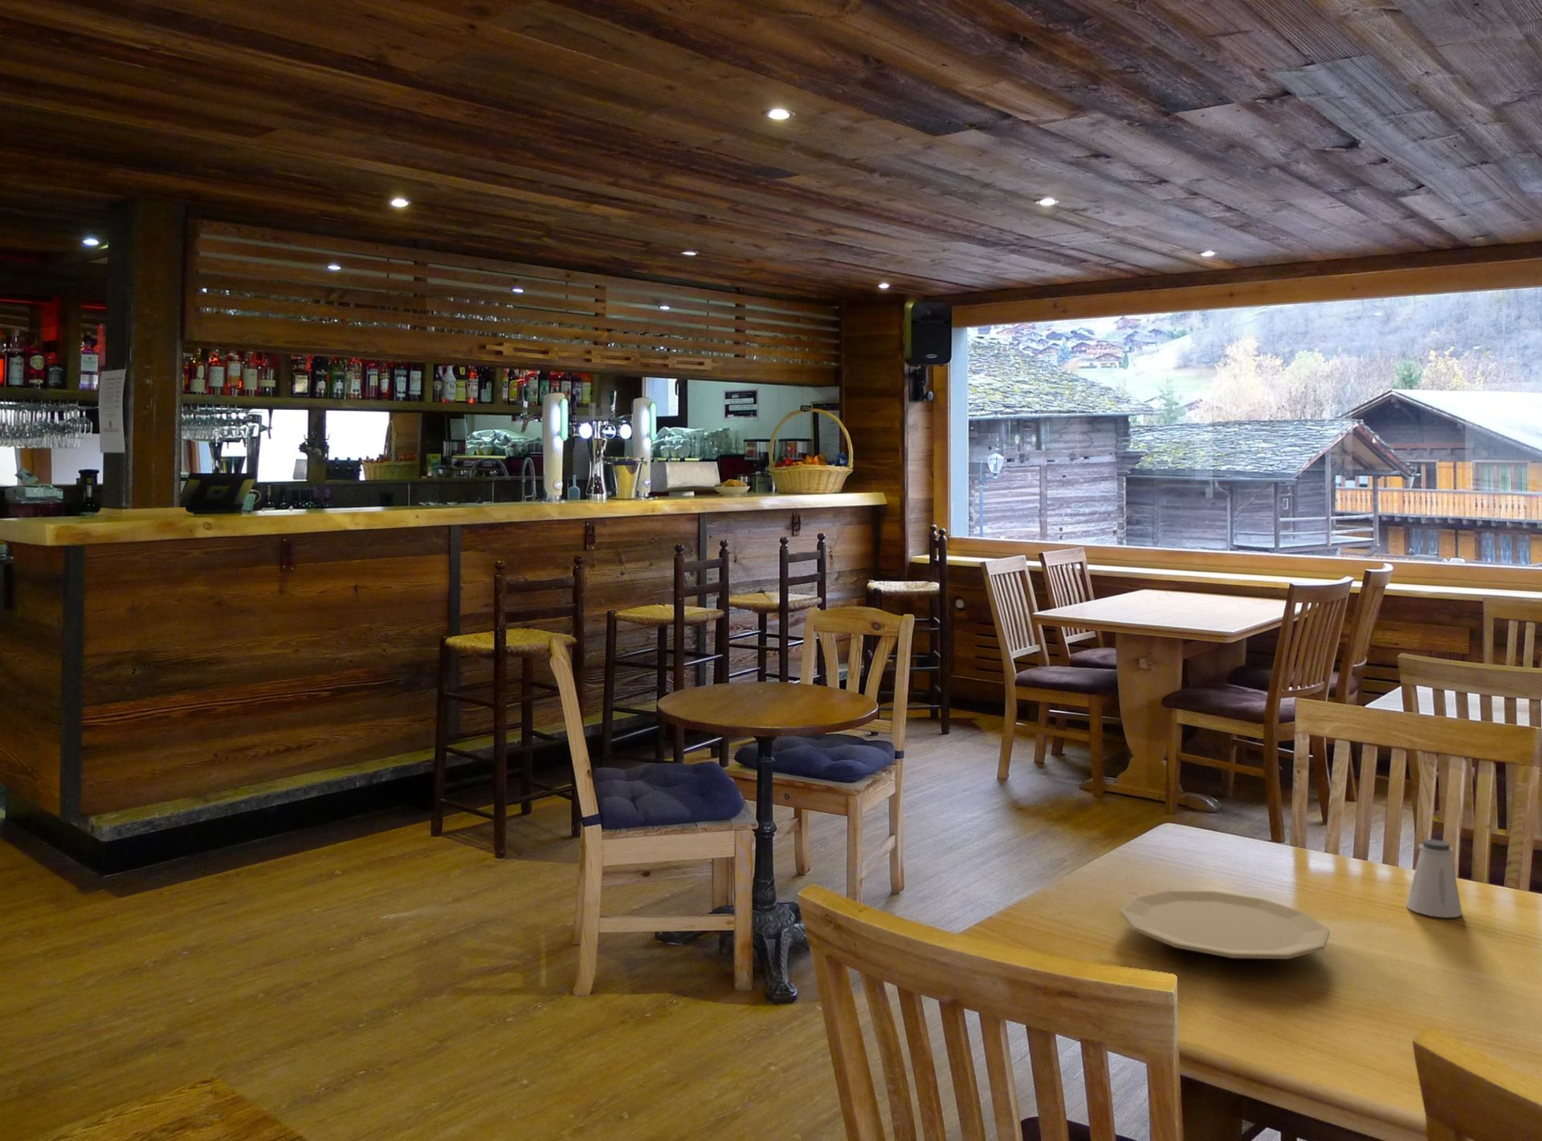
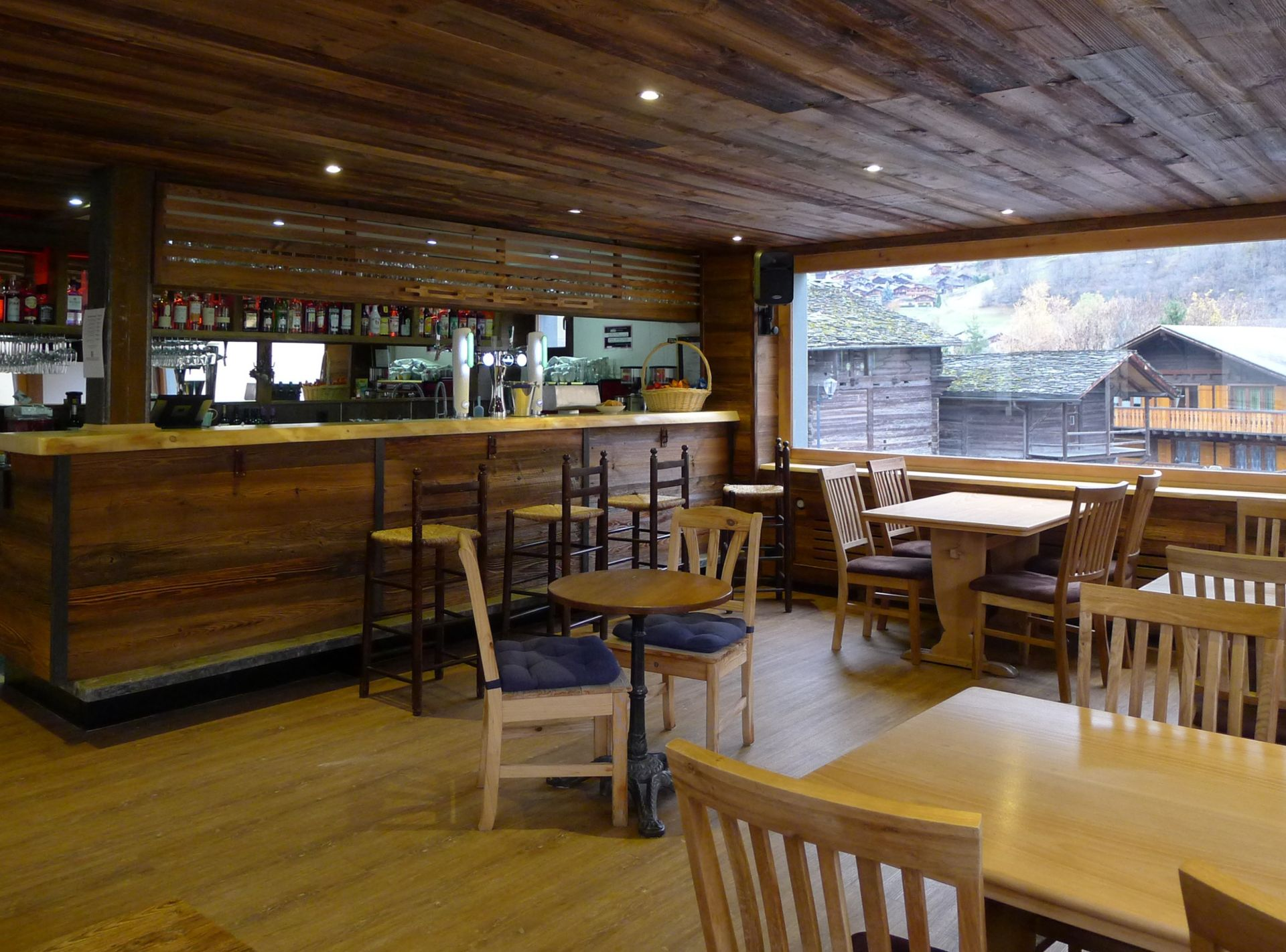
- plate [1119,889,1331,960]
- saltshaker [1405,839,1463,919]
